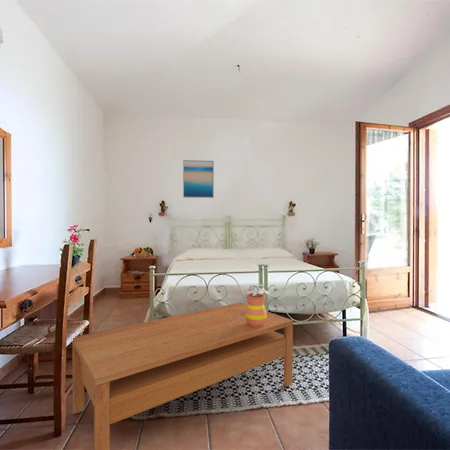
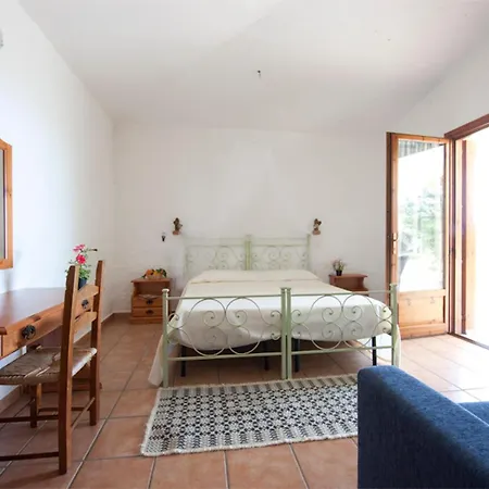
- wall art [182,159,215,199]
- flowerpot [244,282,271,327]
- coffee table [71,302,294,450]
